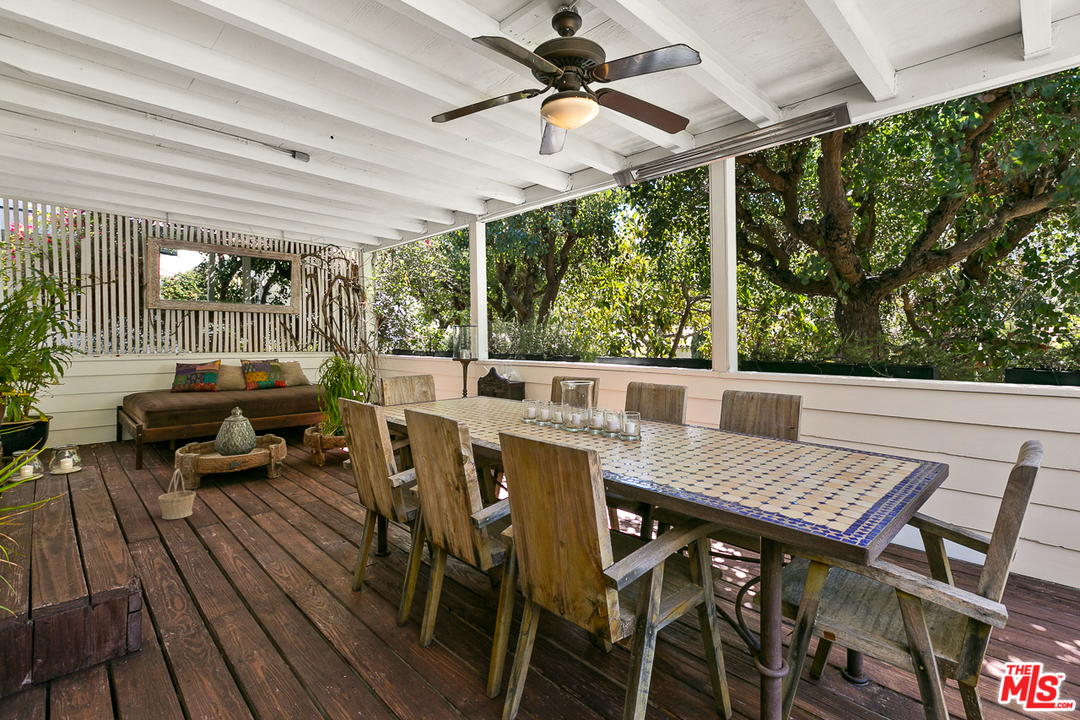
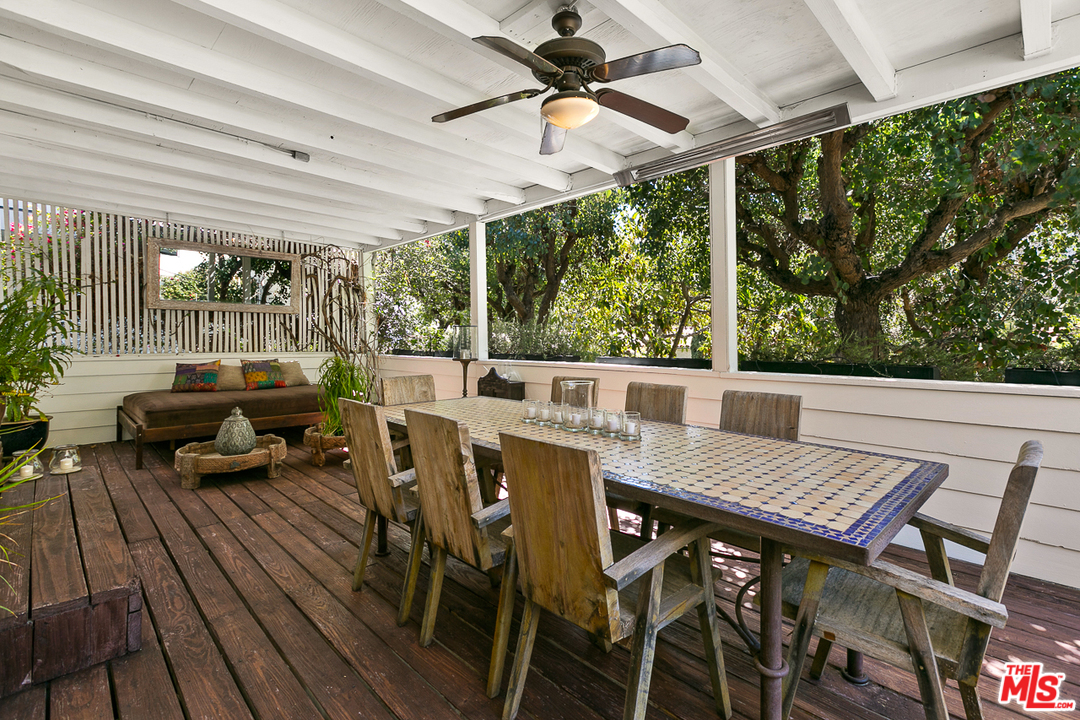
- basket [157,469,197,520]
